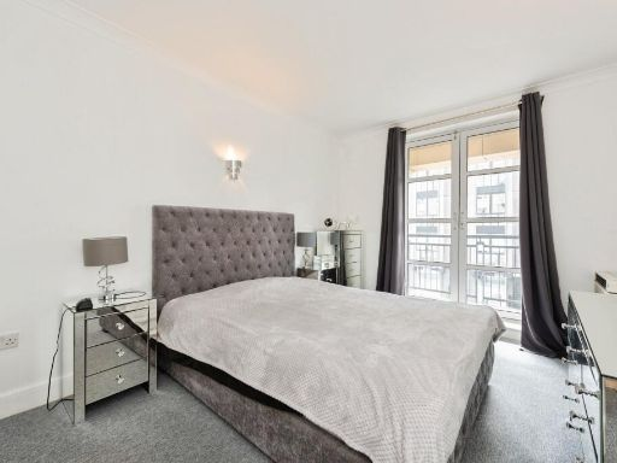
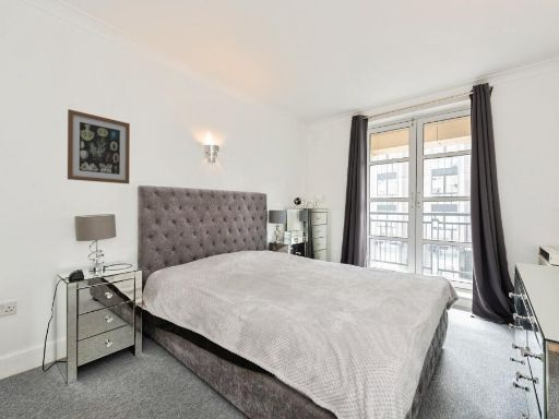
+ wall art [67,108,131,185]
